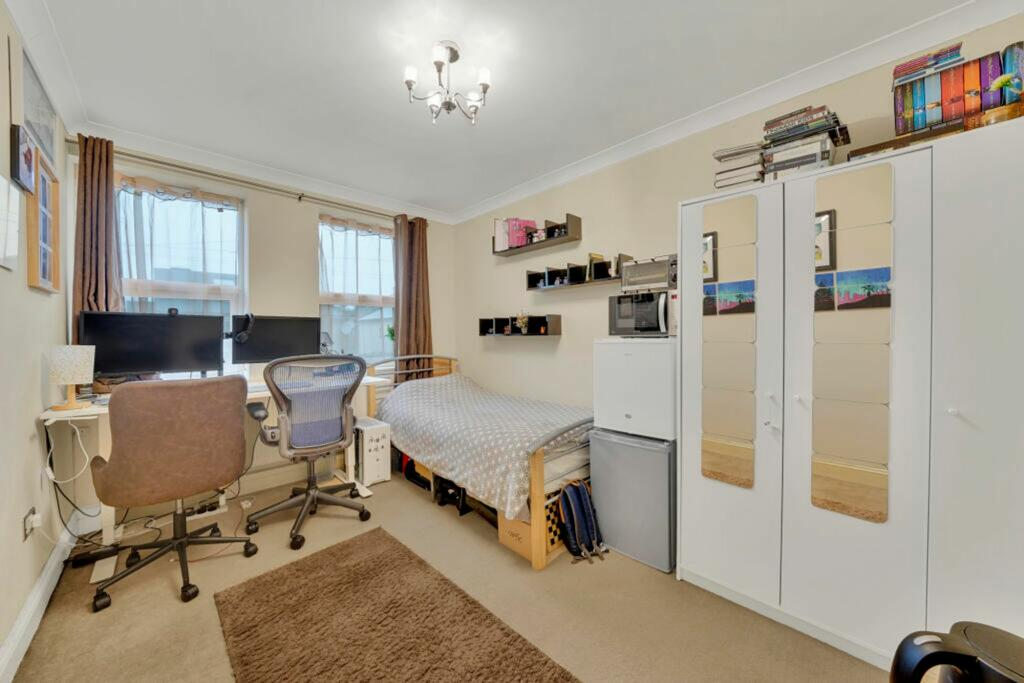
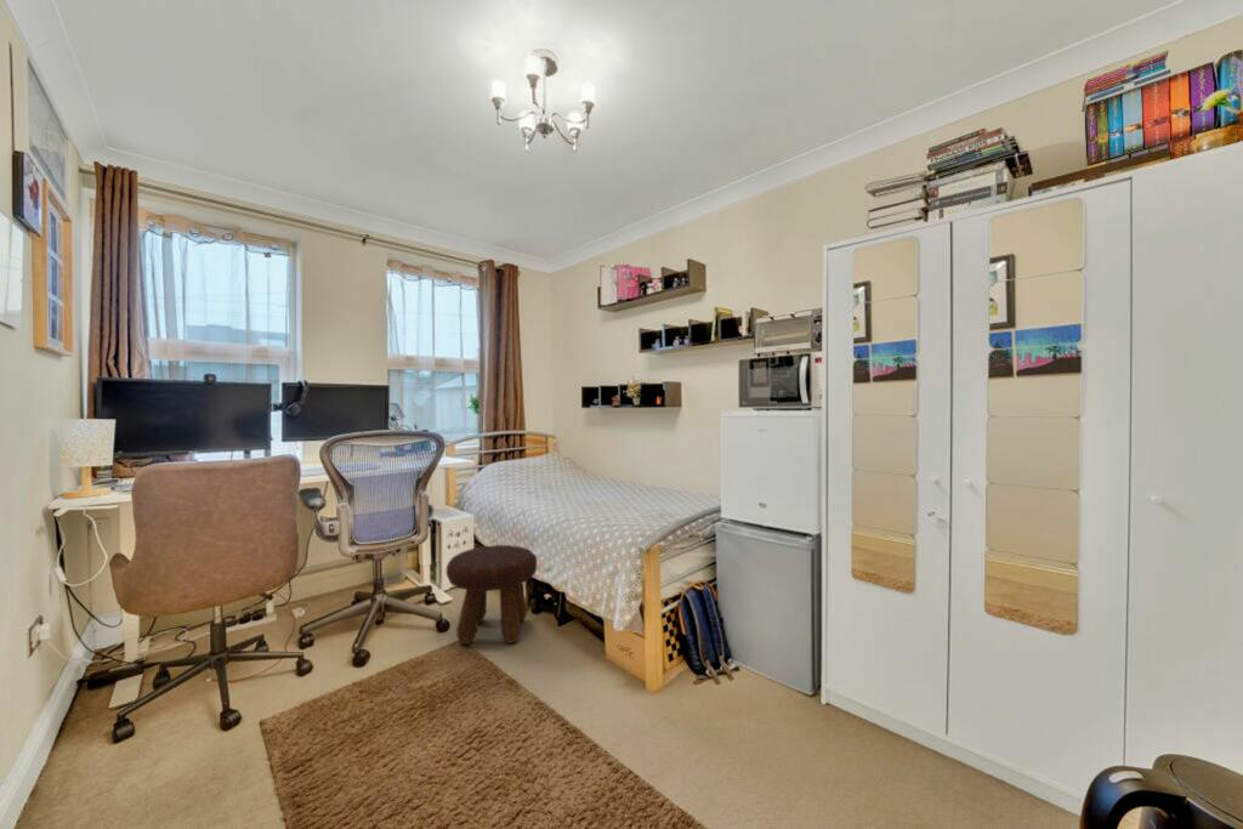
+ footstool [445,544,538,646]
